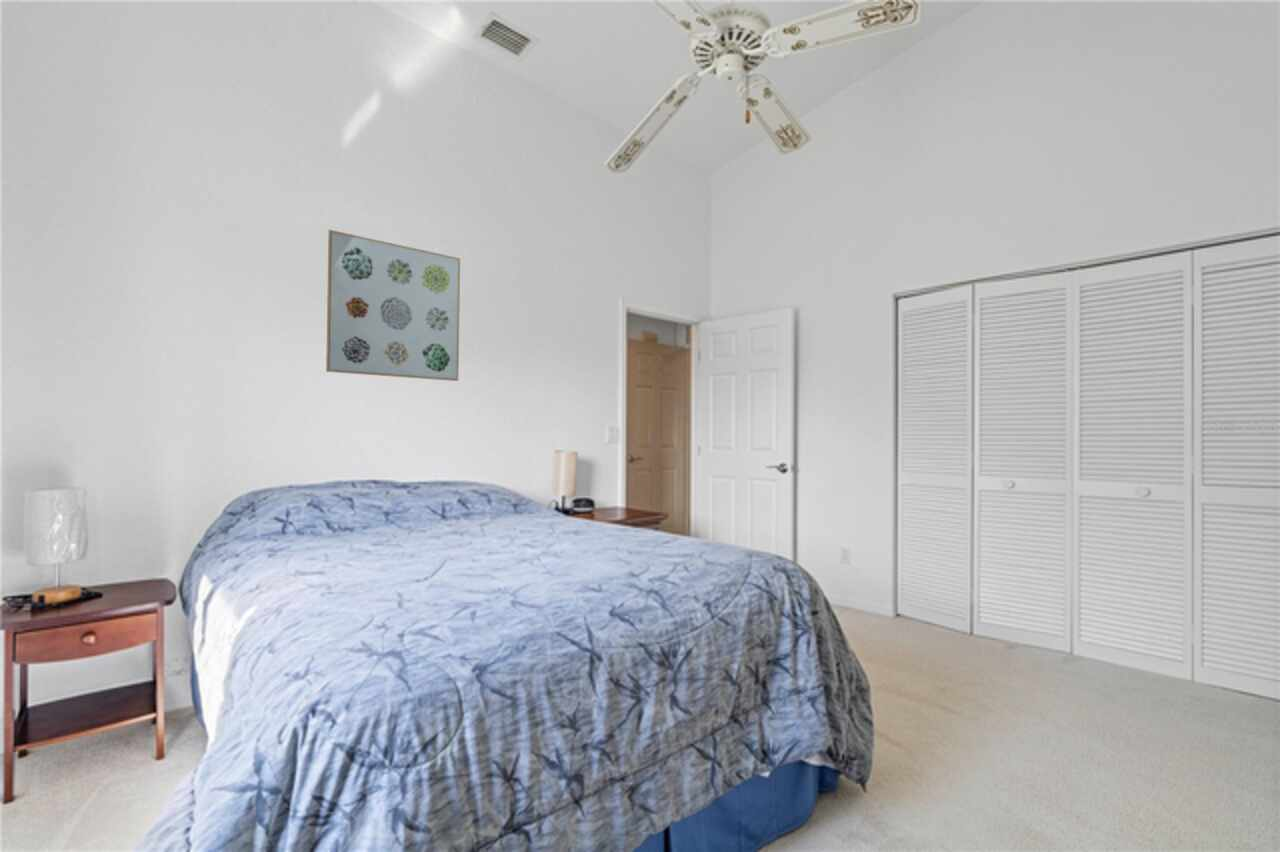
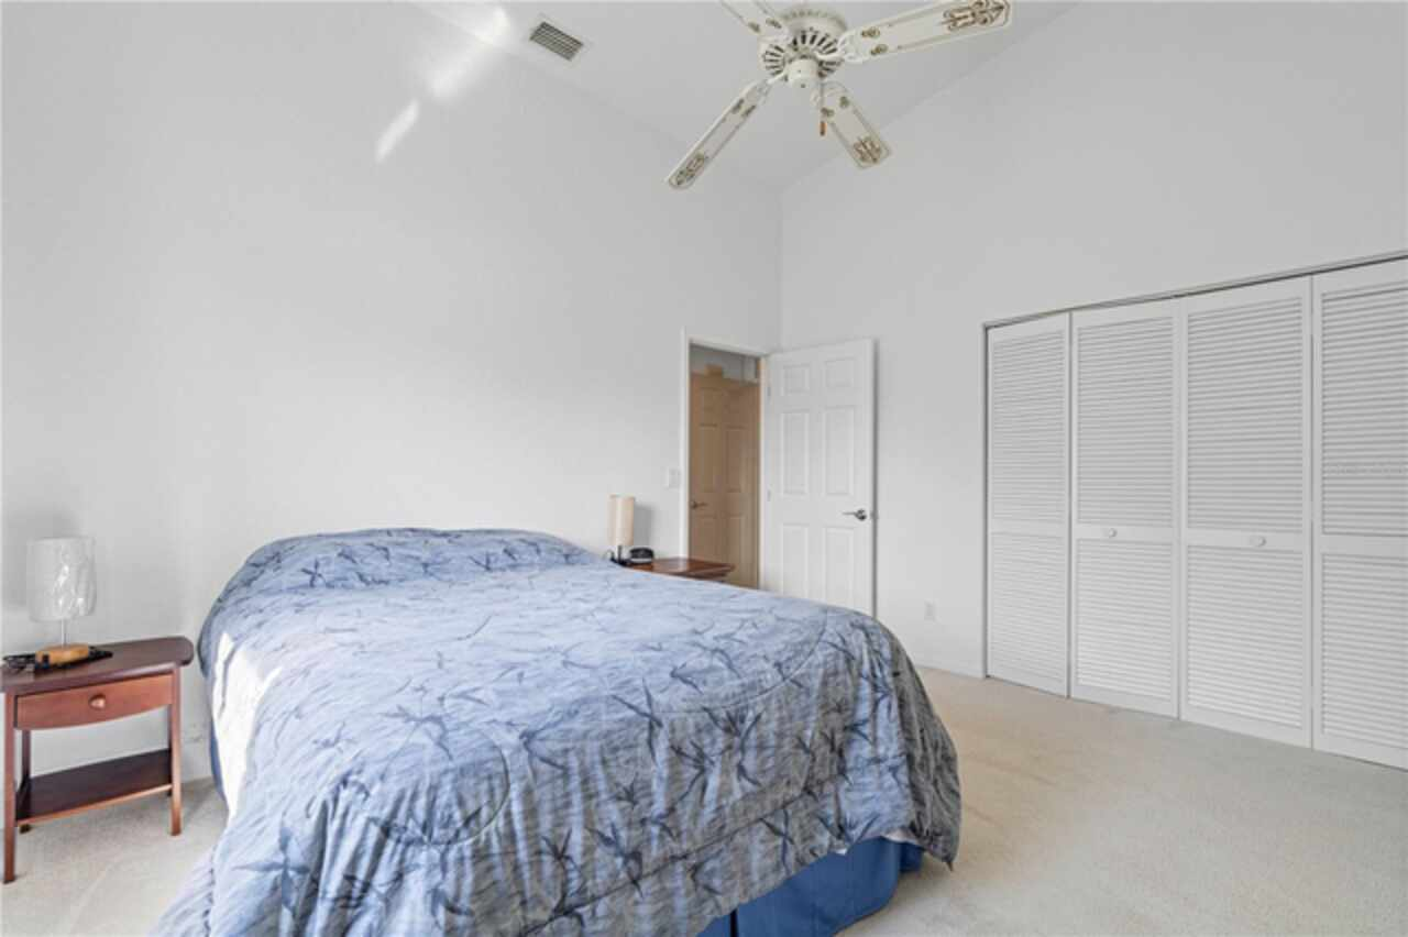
- wall art [325,229,461,382]
